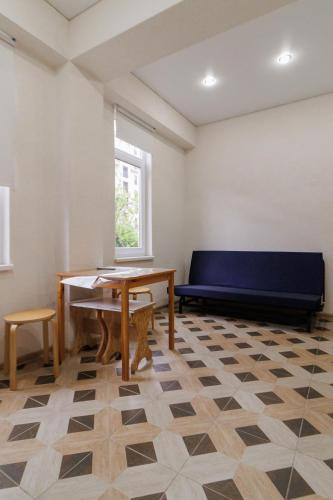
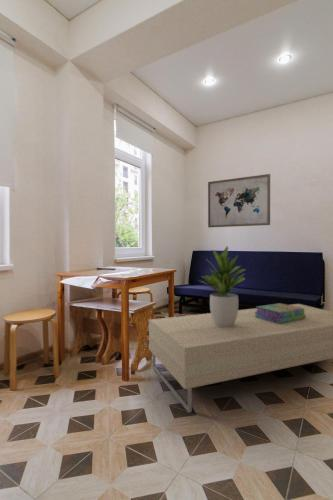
+ coffee table [148,303,333,414]
+ stack of books [254,302,306,324]
+ potted plant [197,245,246,327]
+ wall art [207,173,271,228]
